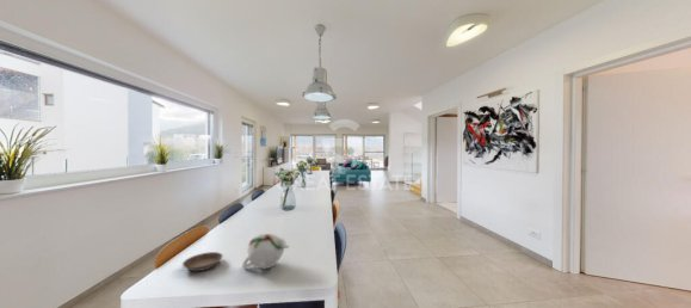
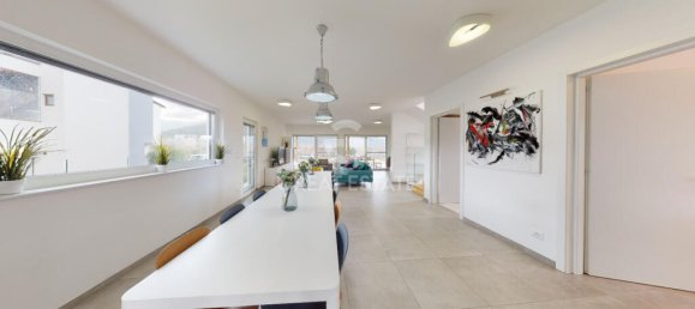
- saucer [181,251,224,272]
- teapot [241,232,290,270]
